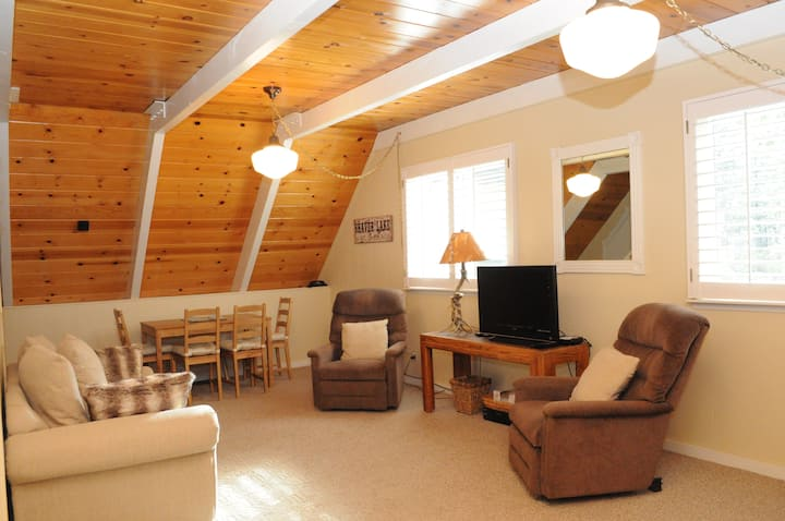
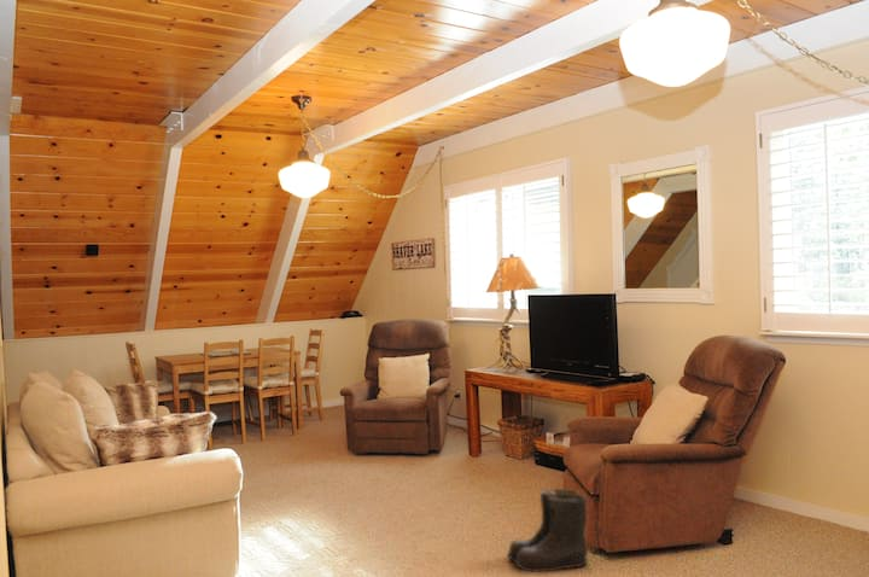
+ boots [506,488,590,573]
